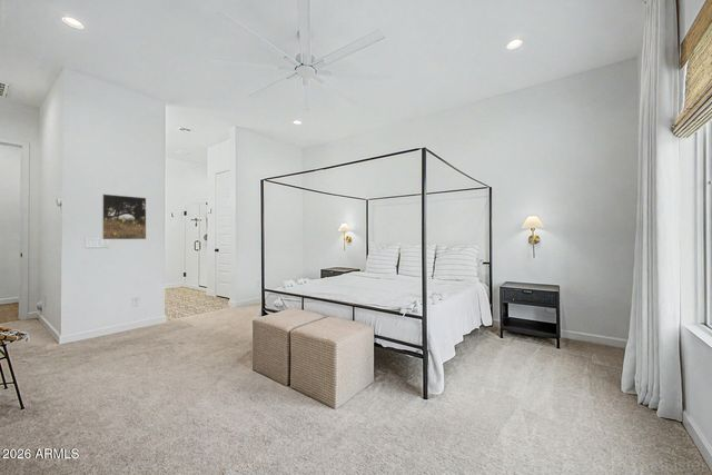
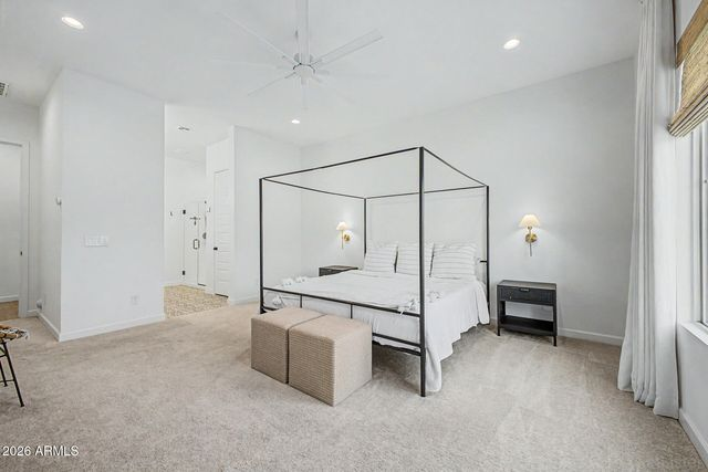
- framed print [101,192,147,240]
